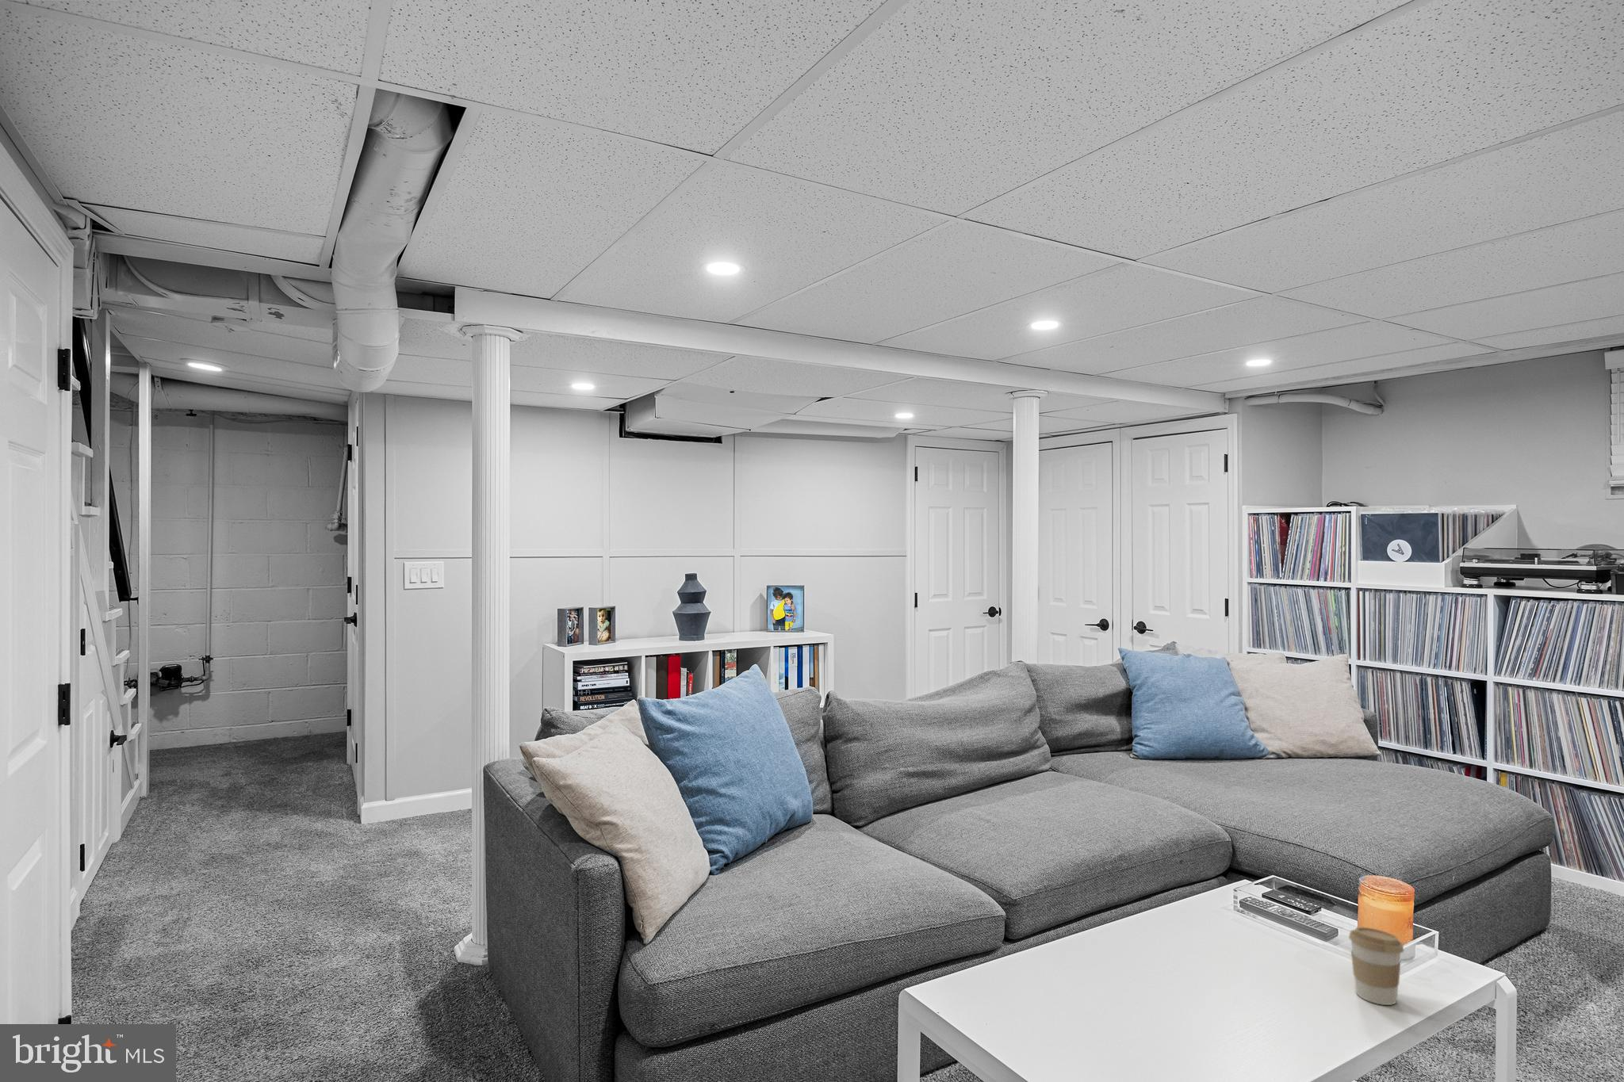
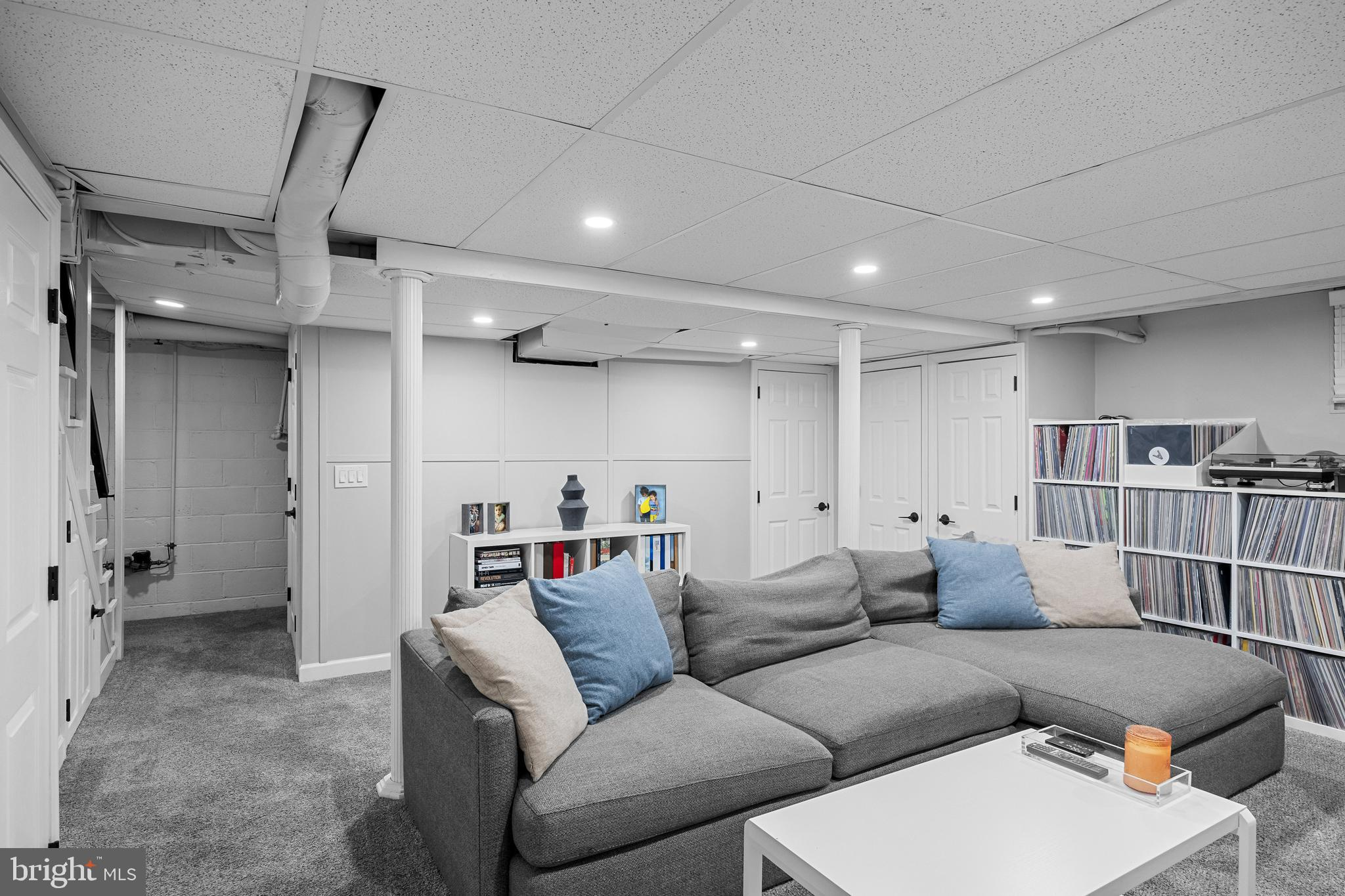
- coffee cup [1347,926,1404,1006]
